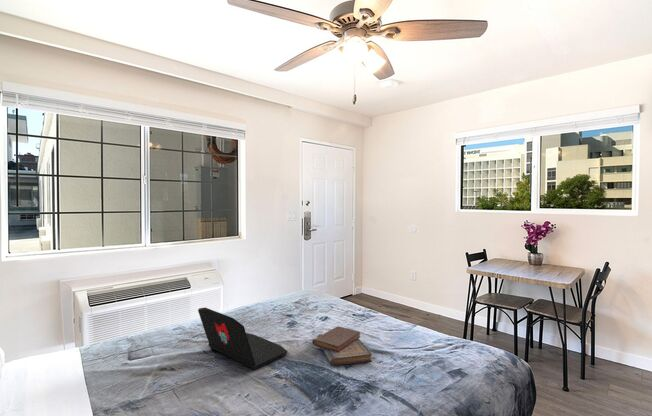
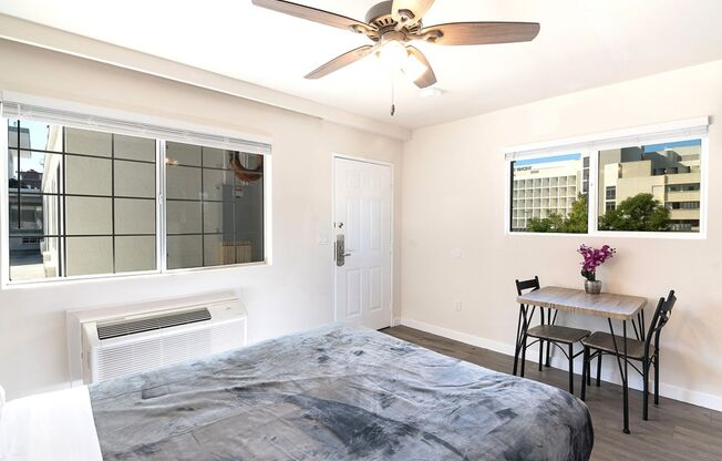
- laptop [197,307,288,371]
- diary [311,325,373,366]
